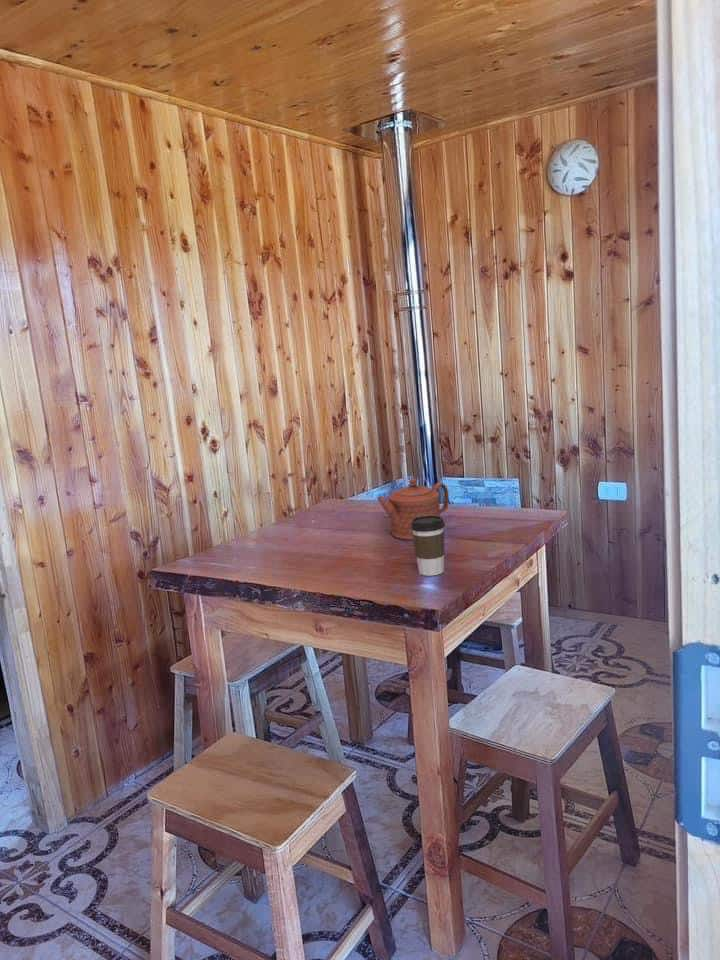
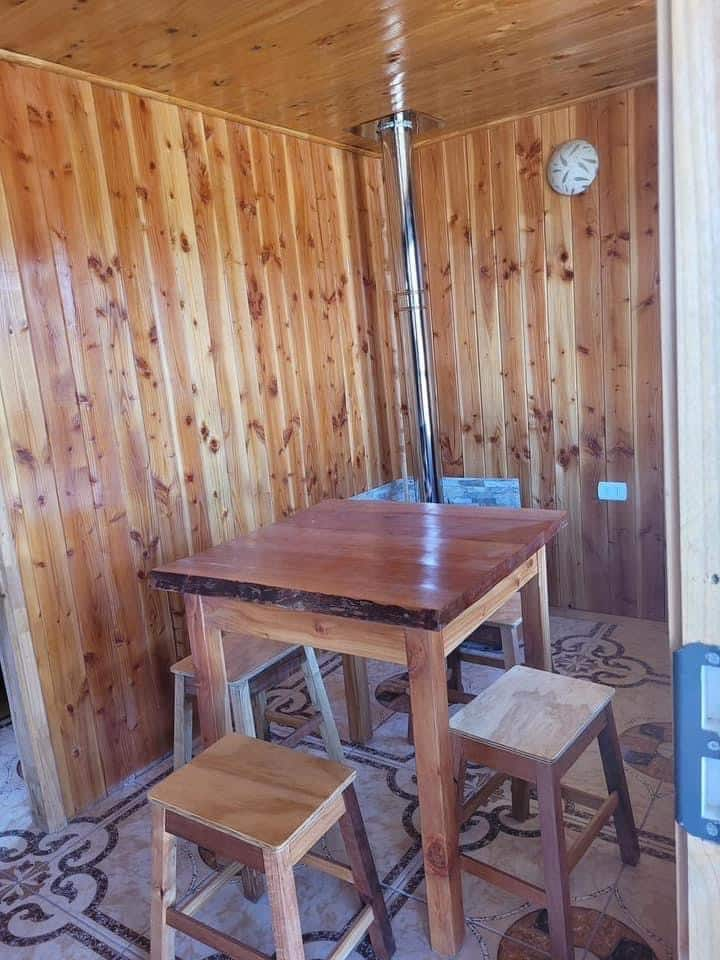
- teapot [376,477,450,541]
- coffee cup [411,515,446,577]
